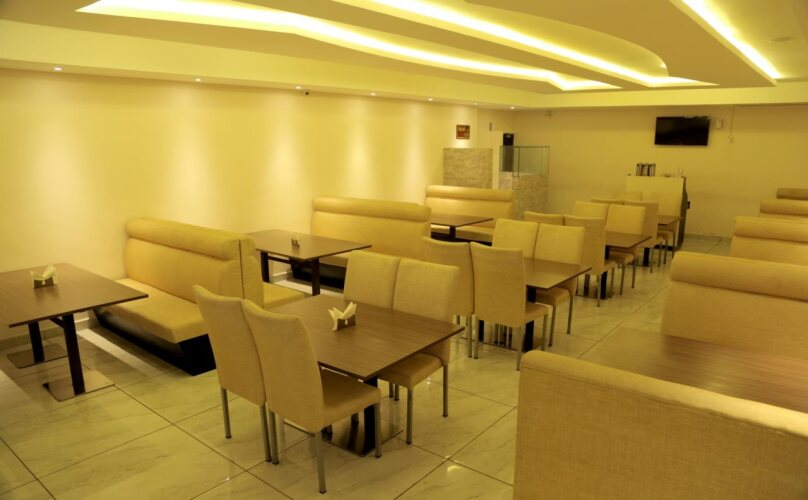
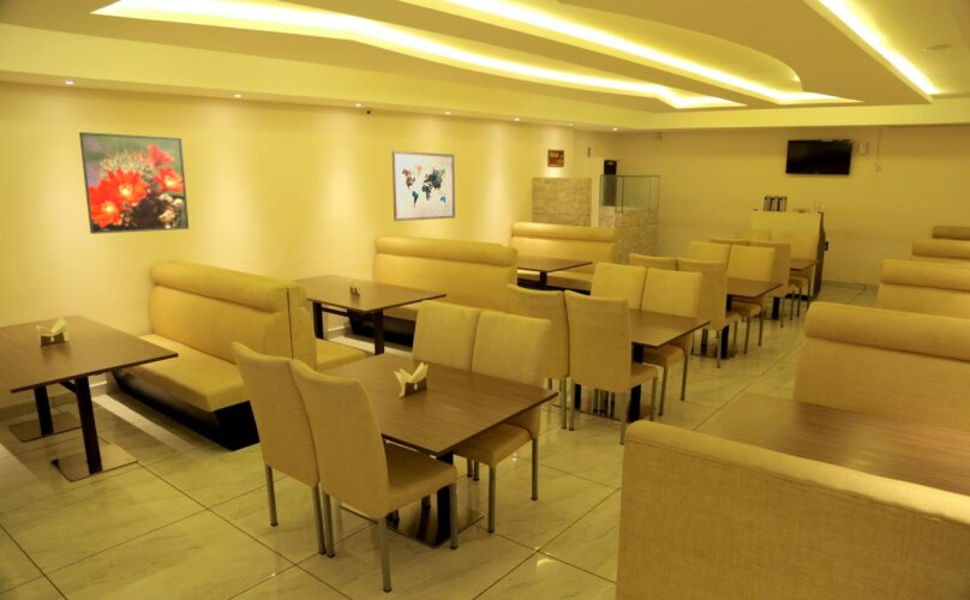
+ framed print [78,131,190,235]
+ wall art [391,150,456,222]
